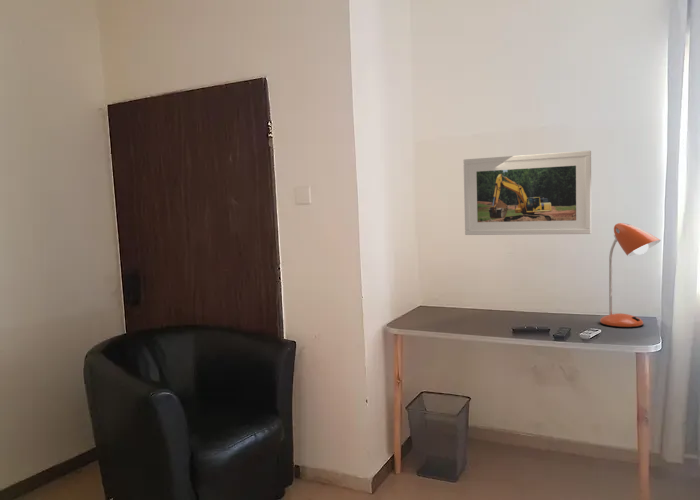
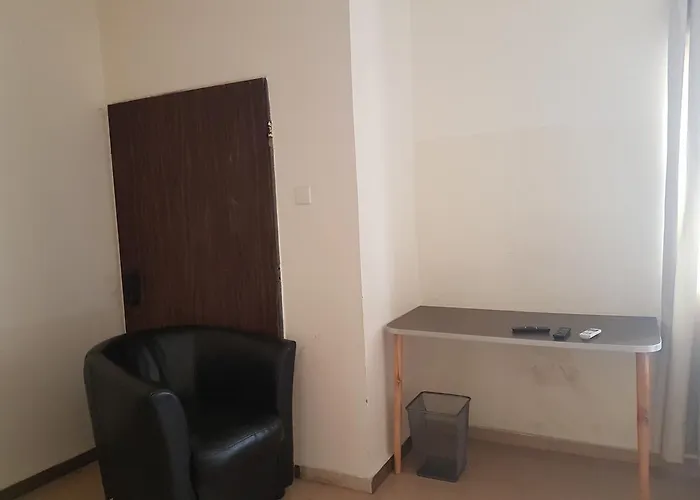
- desk lamp [599,222,662,329]
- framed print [463,150,592,236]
